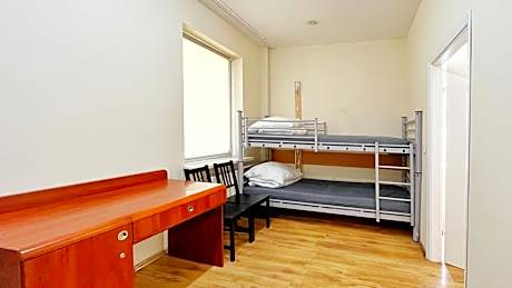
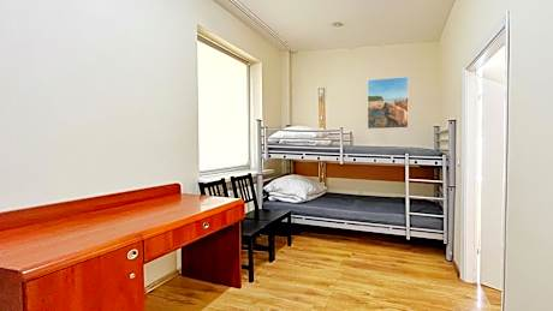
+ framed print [367,76,409,130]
